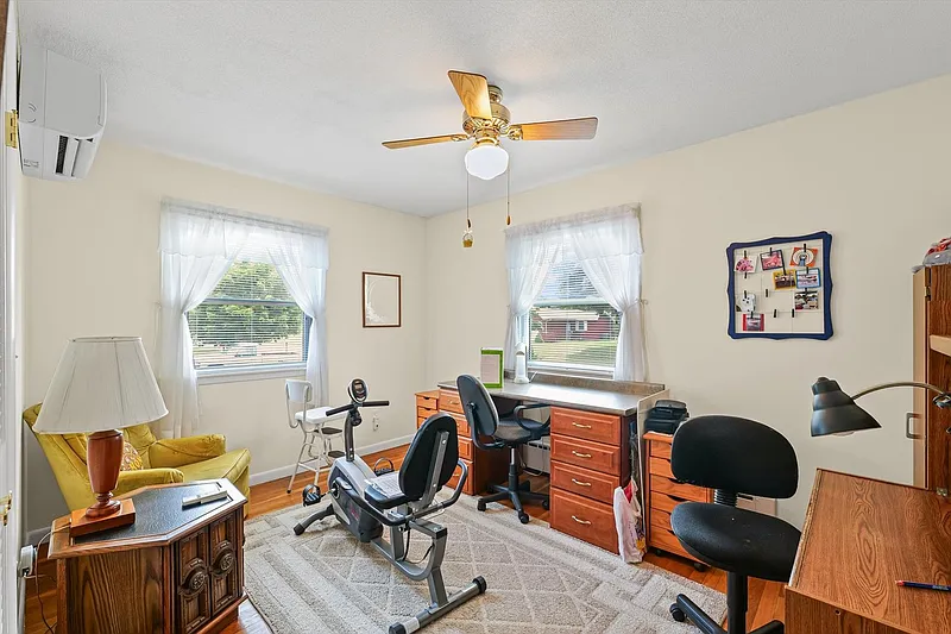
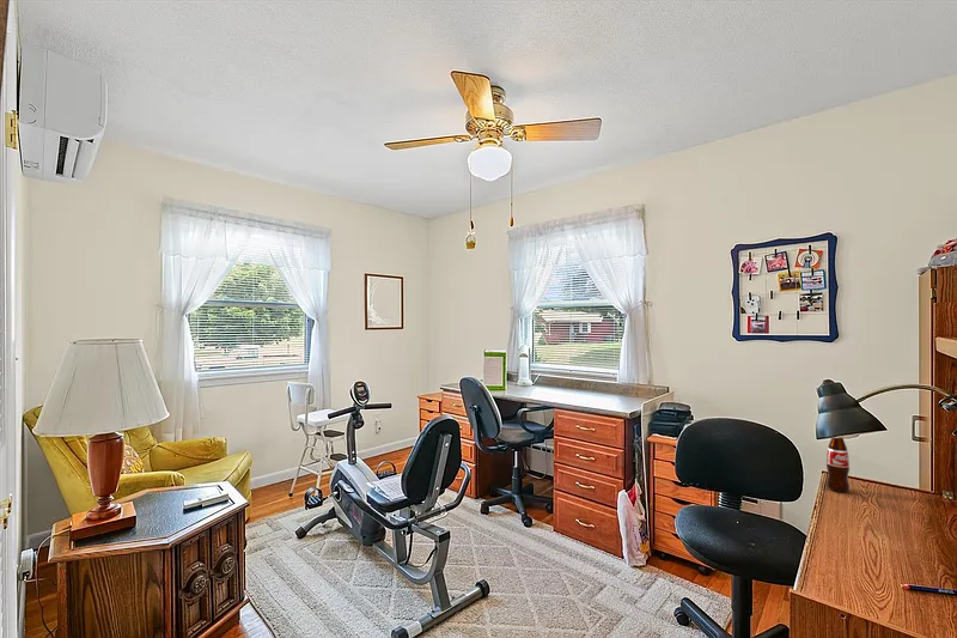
+ bottle [825,437,851,493]
